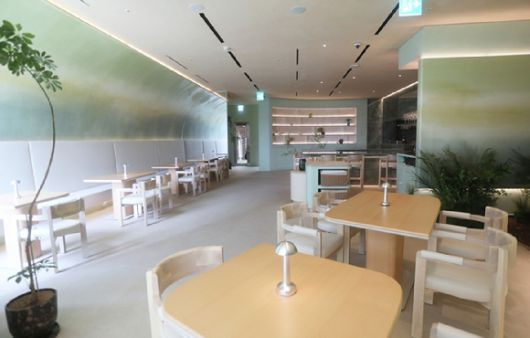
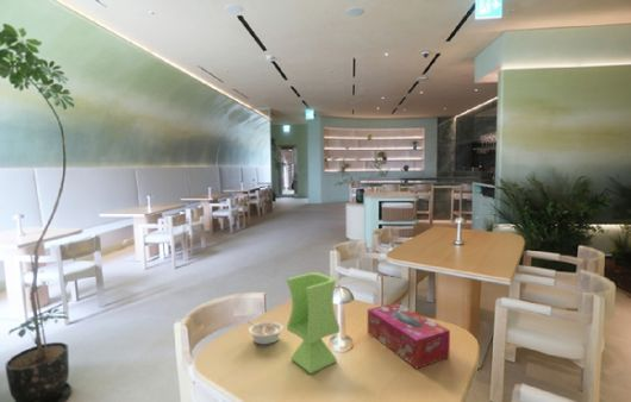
+ vase [286,271,341,375]
+ tissue box [367,302,451,370]
+ legume [246,320,285,346]
